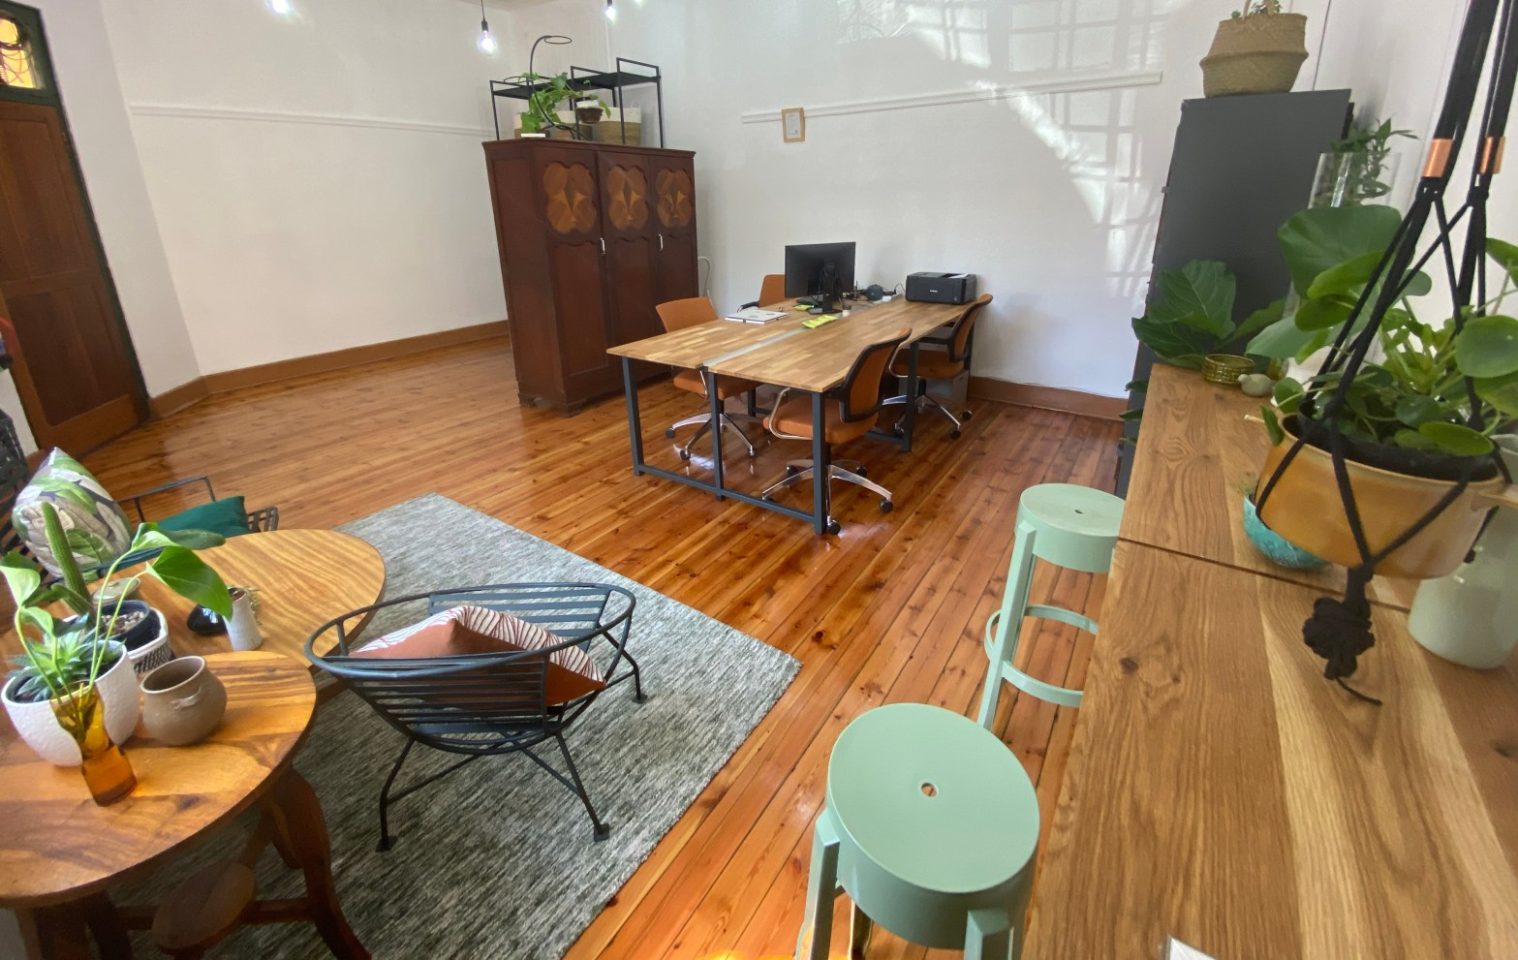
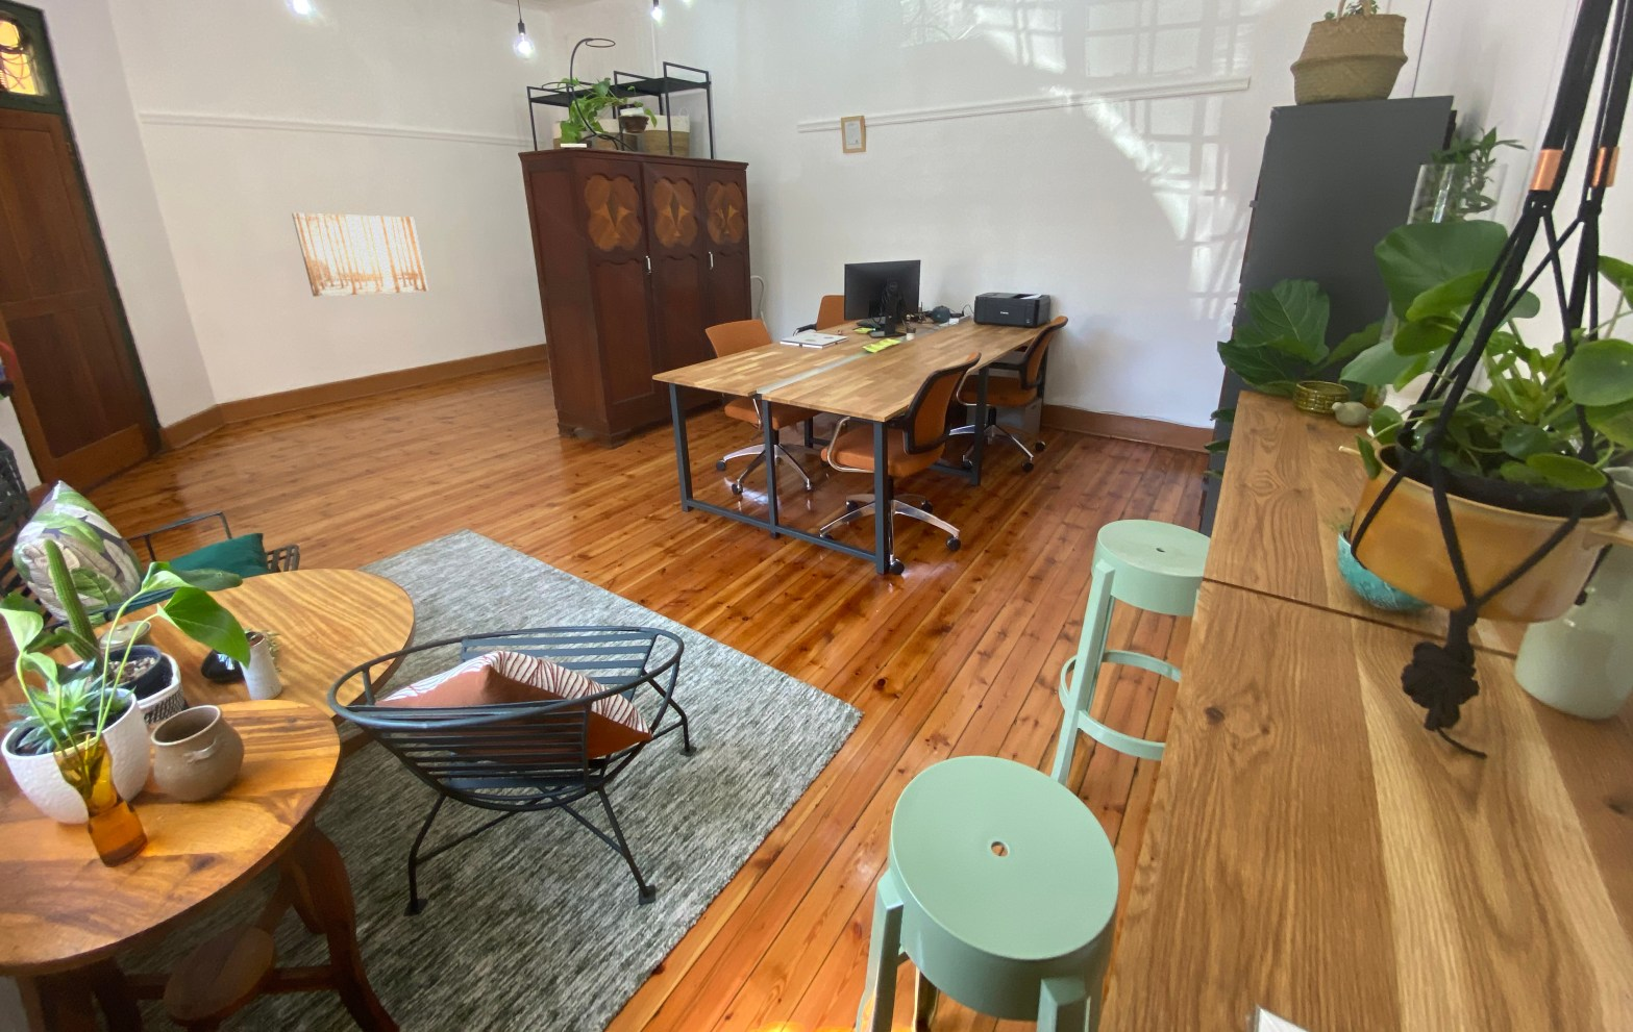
+ wall art [290,213,429,298]
